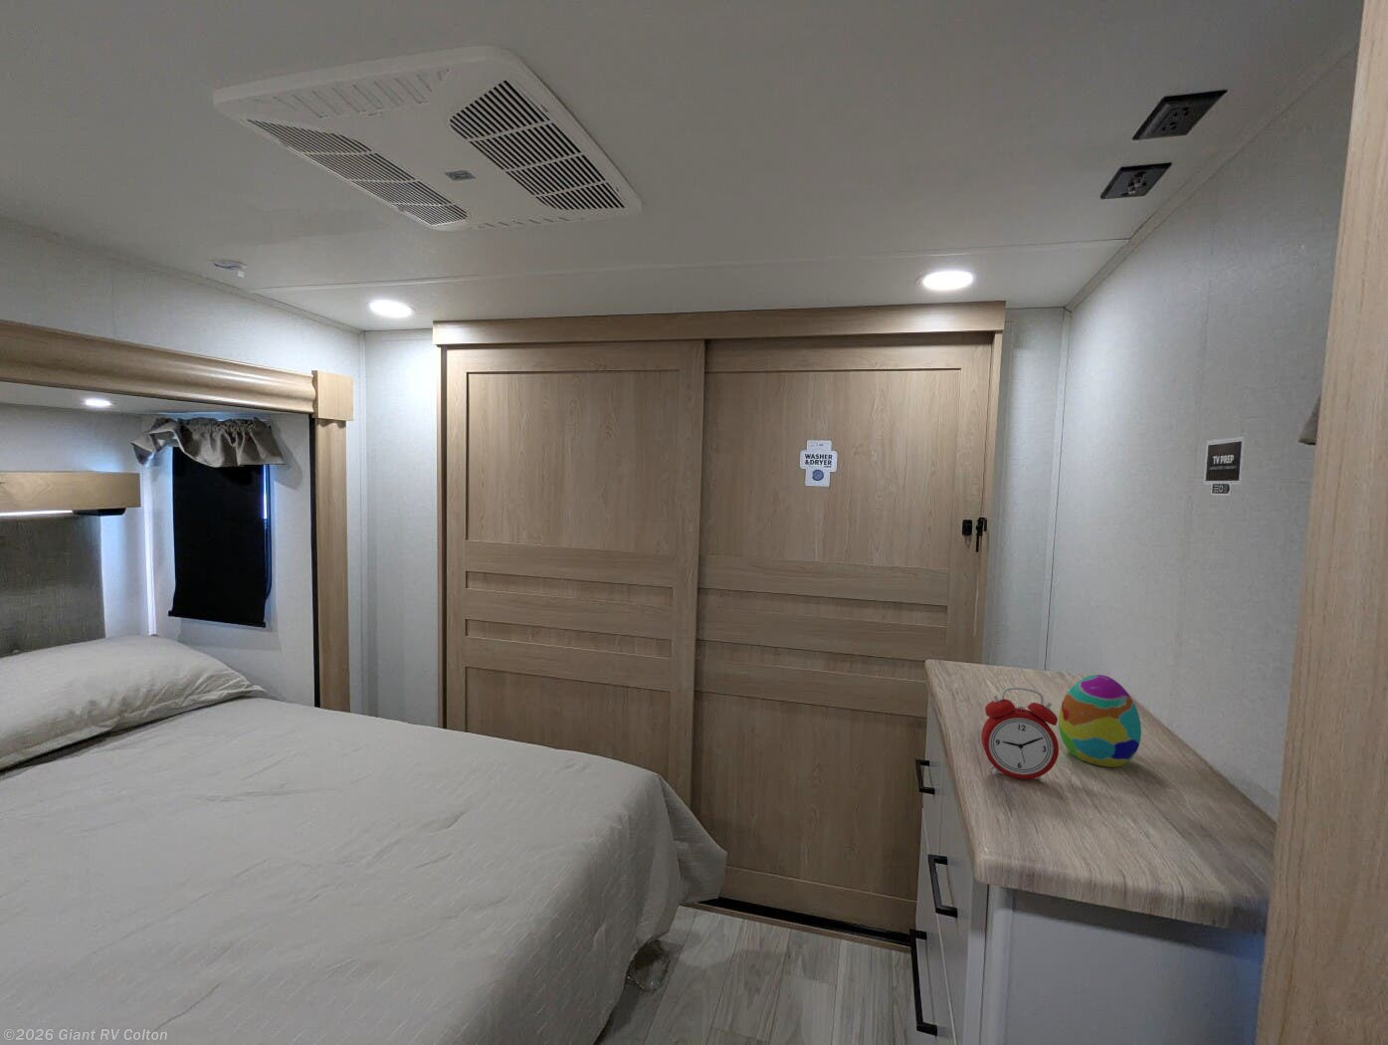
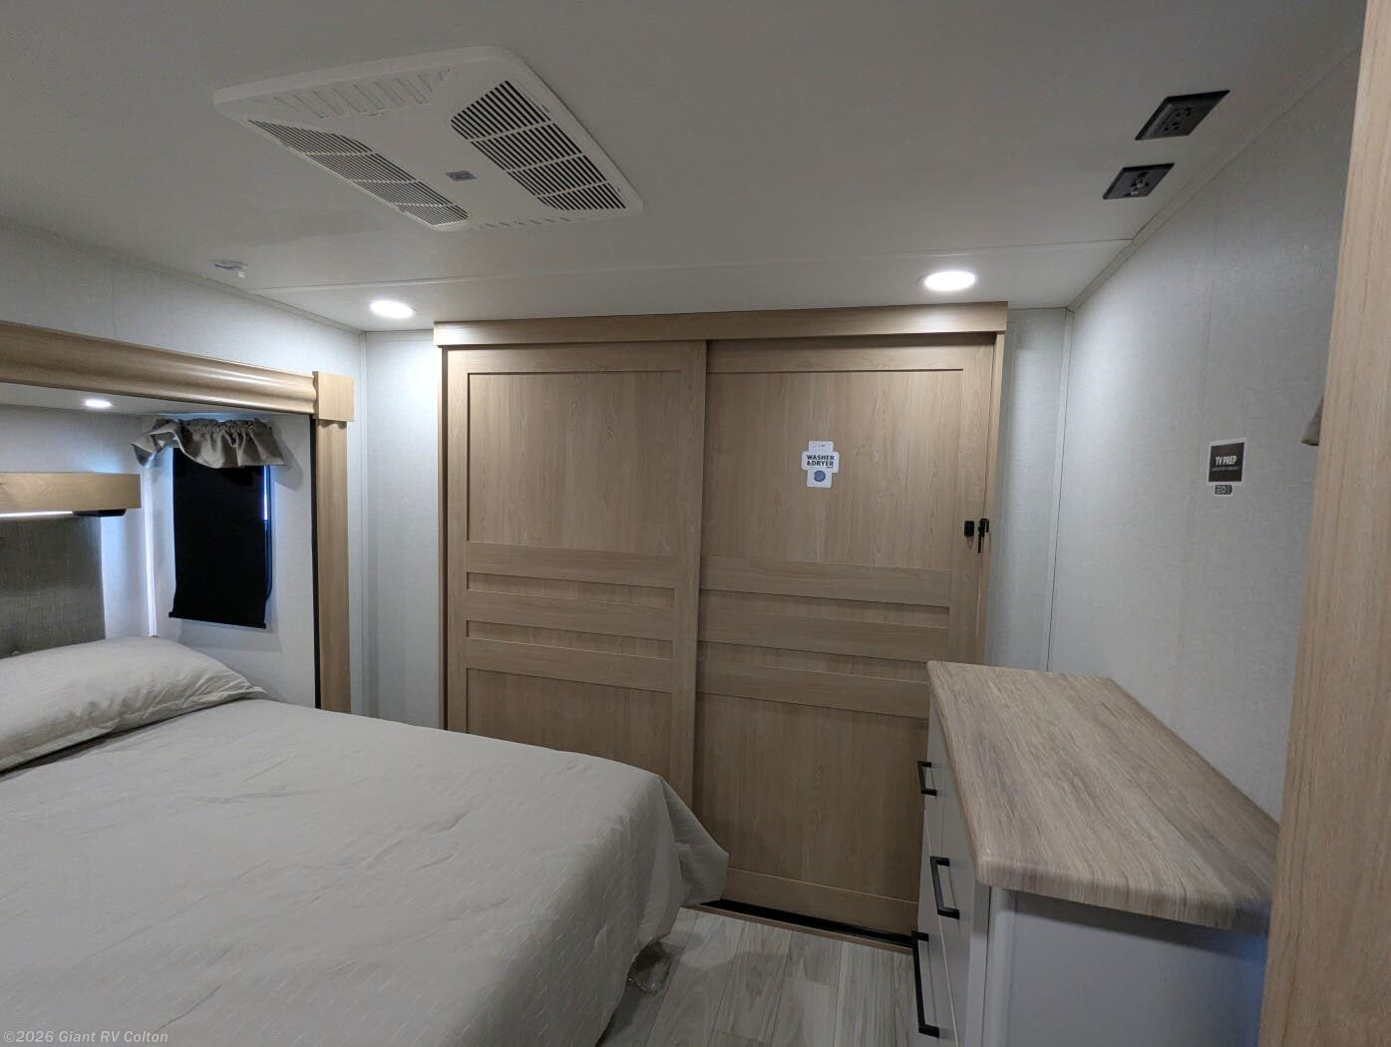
- alarm clock [980,686,1060,784]
- decorative egg [1058,674,1142,768]
